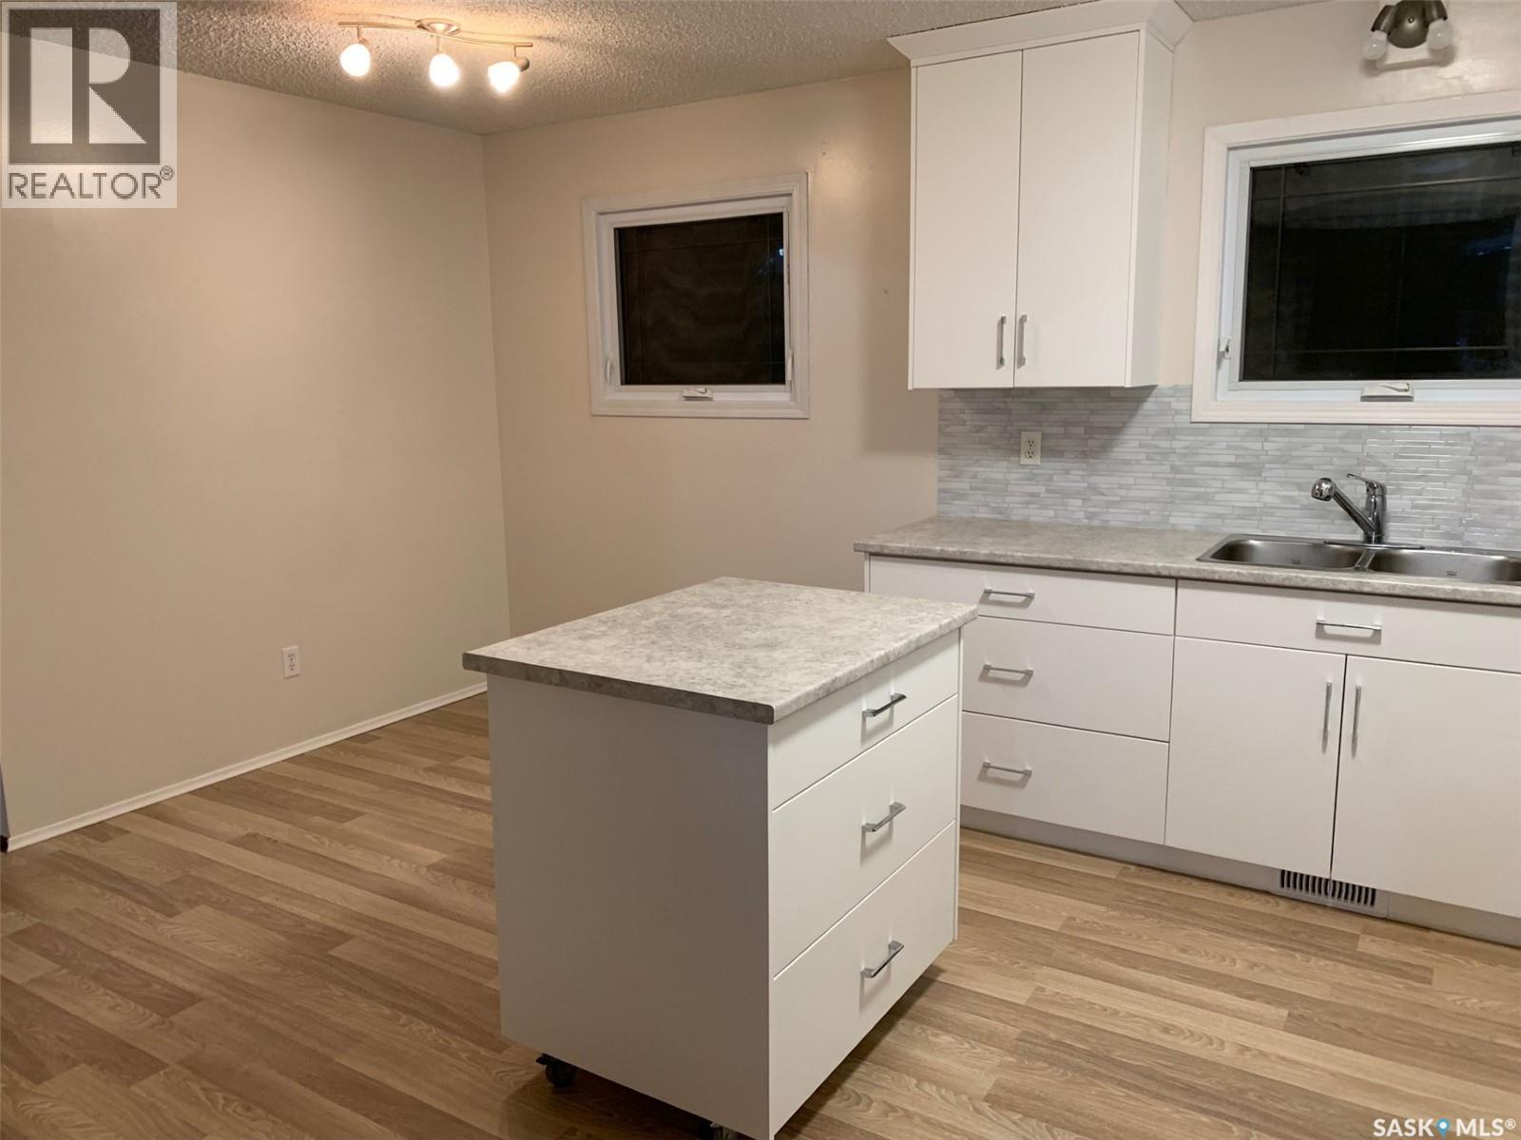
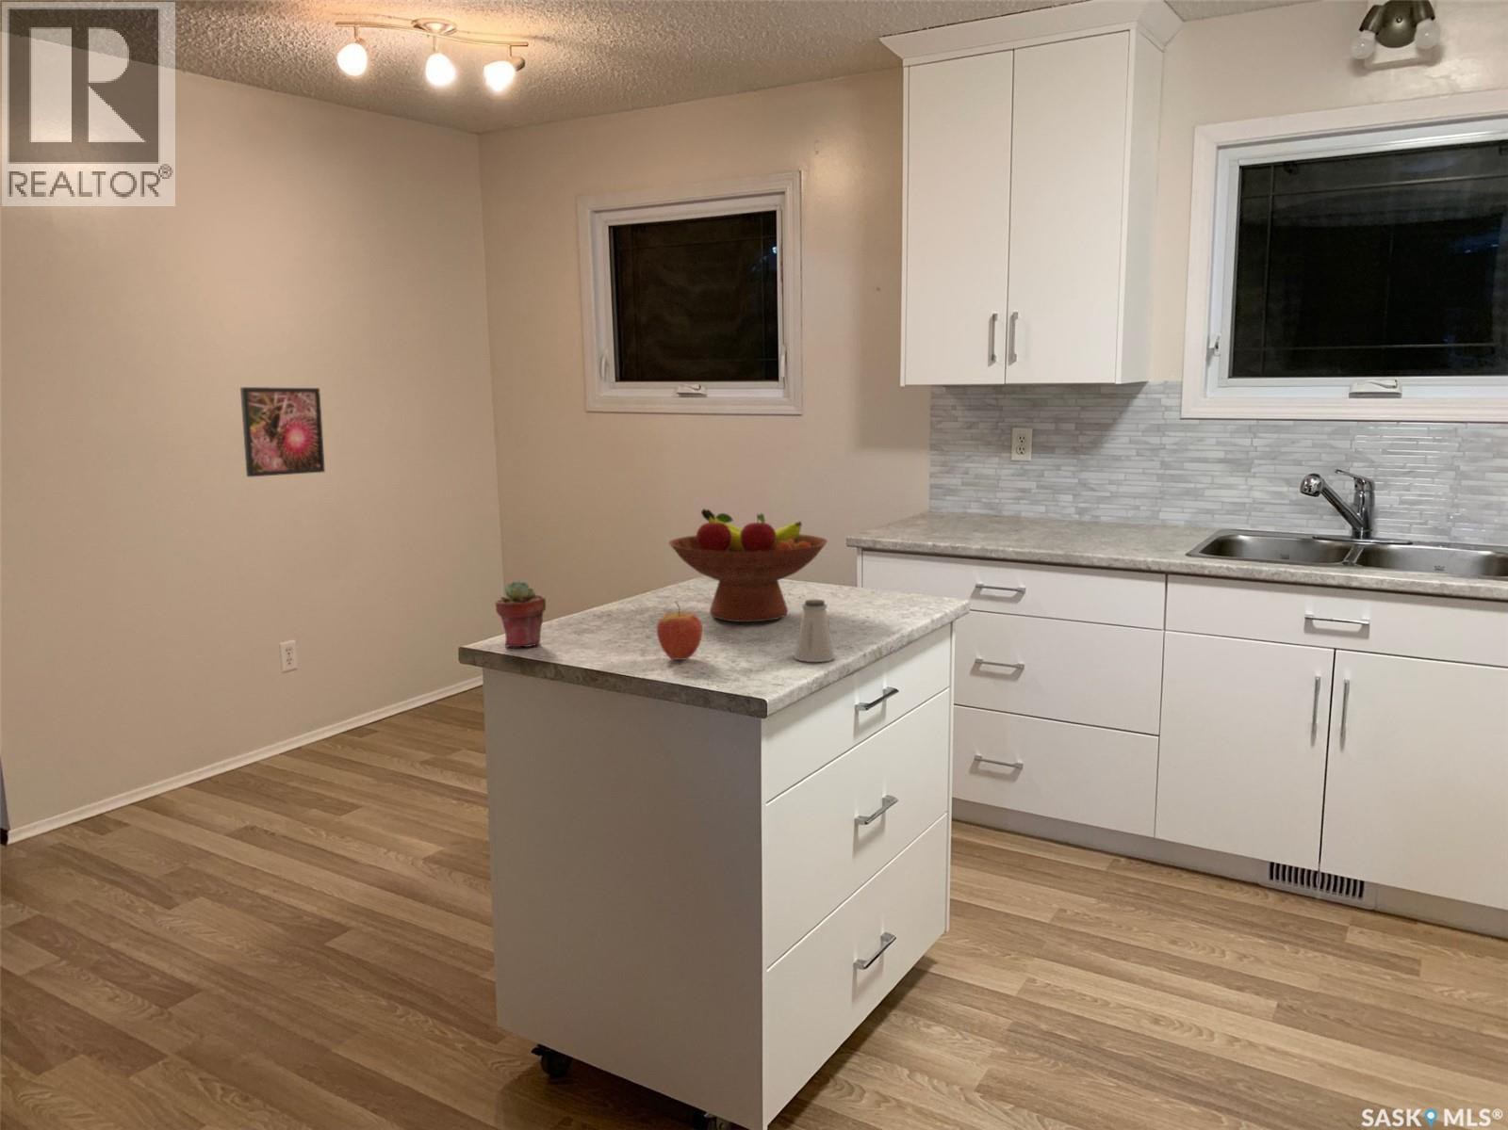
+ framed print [240,386,327,477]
+ fruit bowl [667,508,829,622]
+ potted succulent [495,579,546,648]
+ saltshaker [793,599,836,664]
+ fruit [655,601,703,661]
